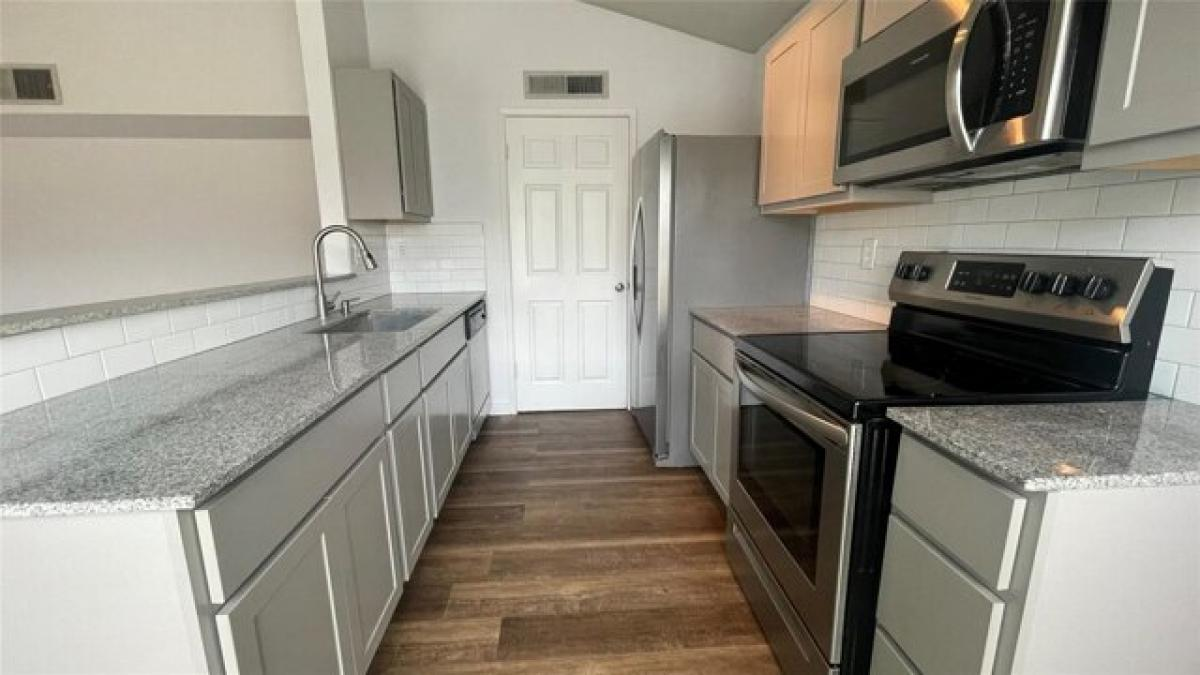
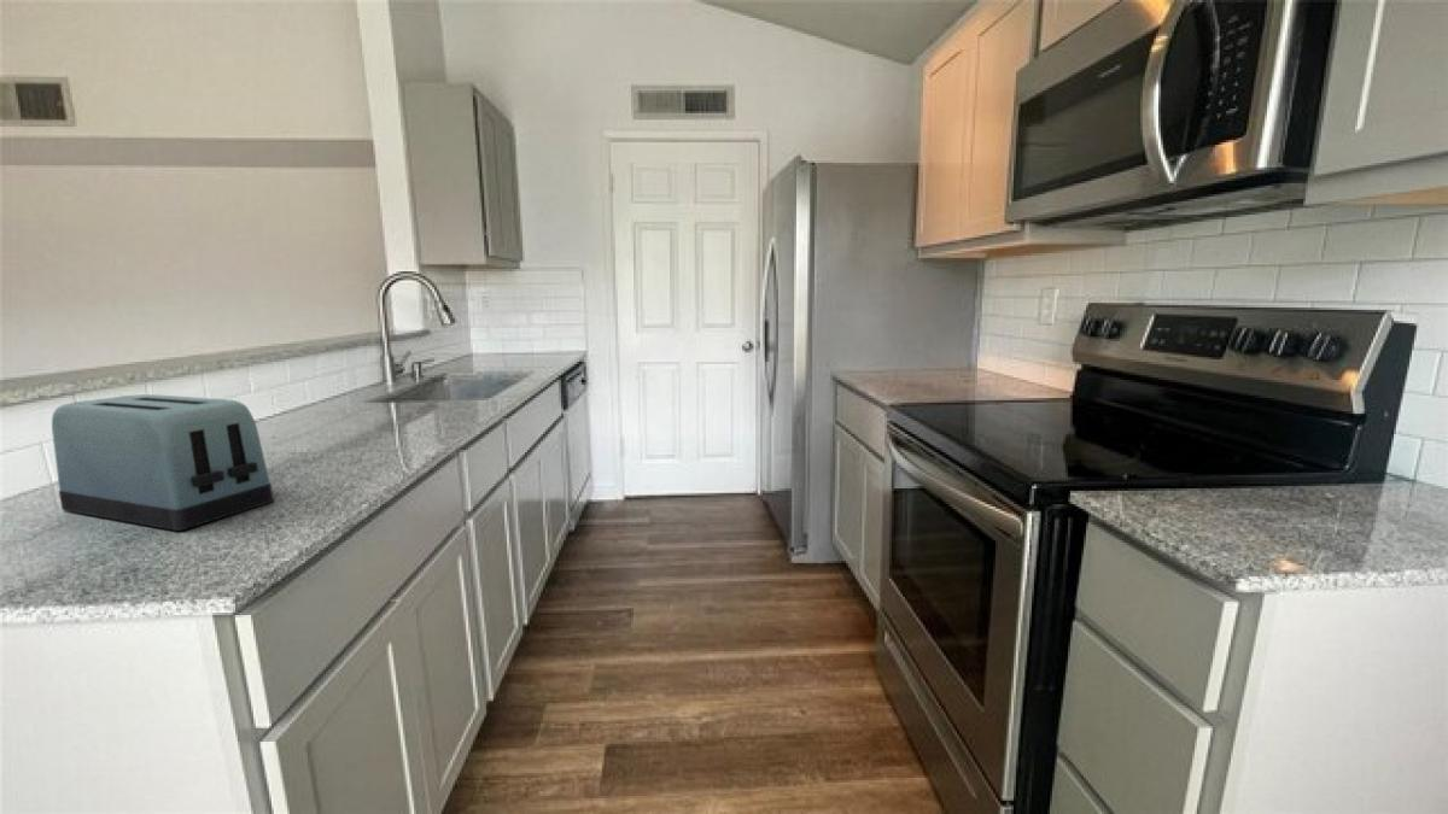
+ toaster [51,393,275,532]
